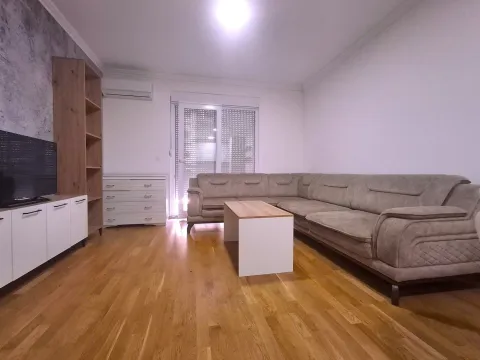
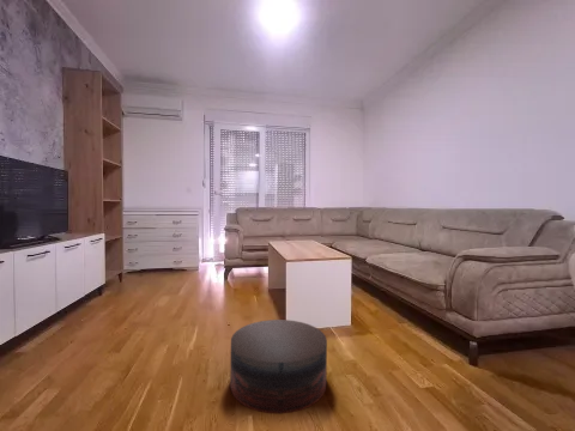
+ stool [229,318,328,415]
